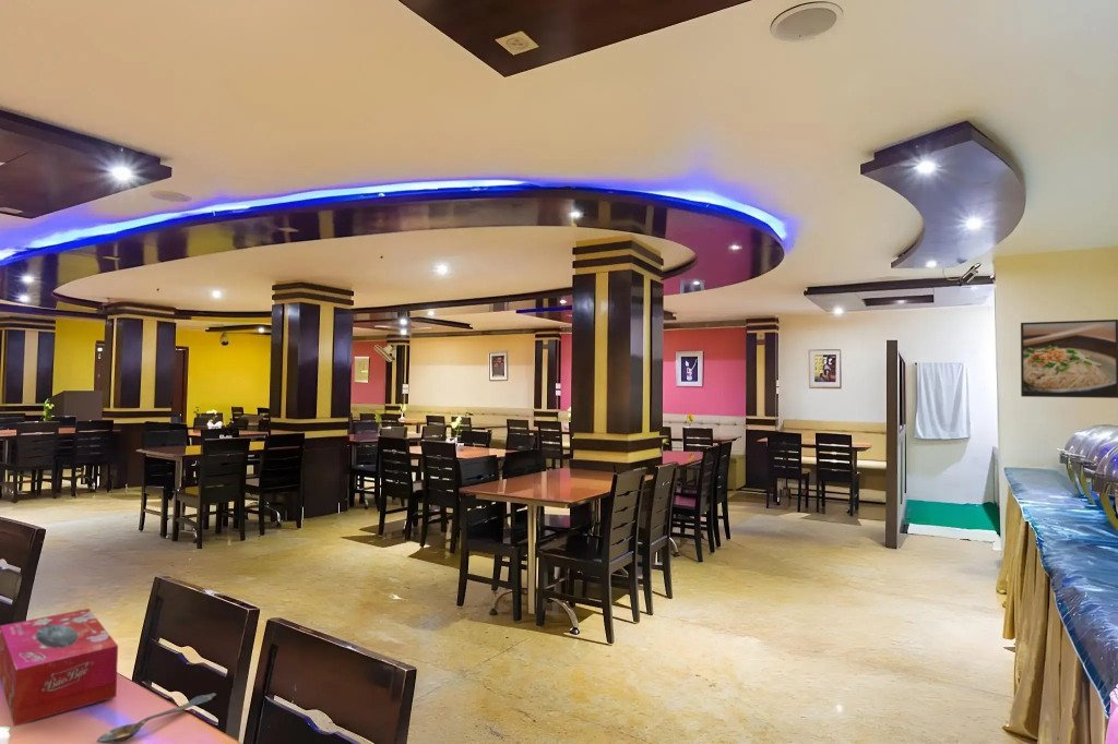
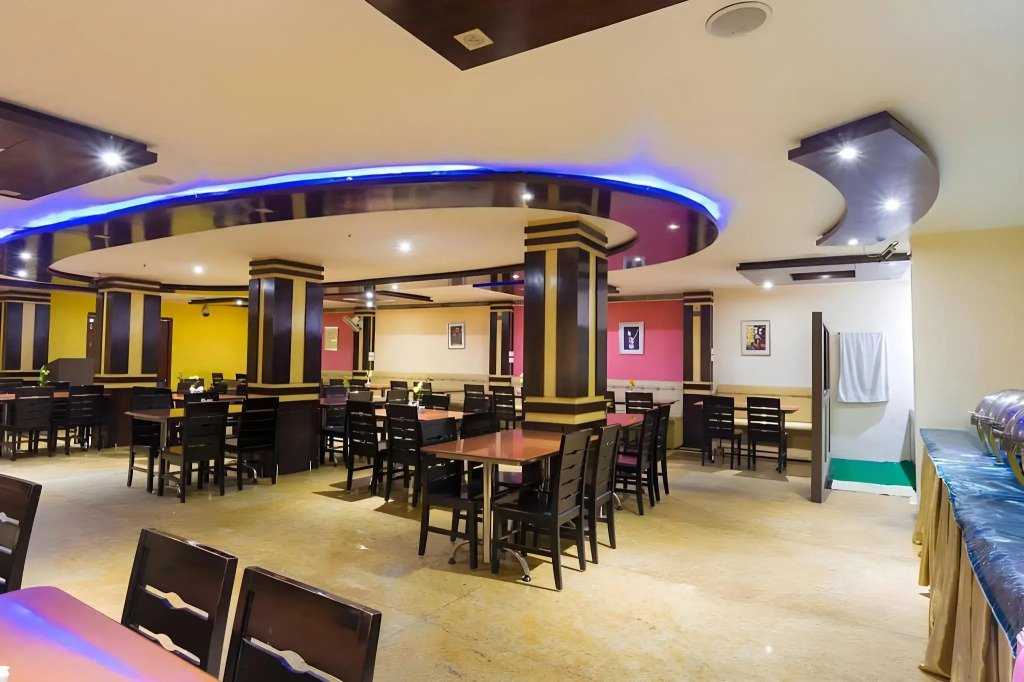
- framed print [1020,319,1118,399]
- spoon [96,693,217,744]
- tissue box [0,608,119,727]
